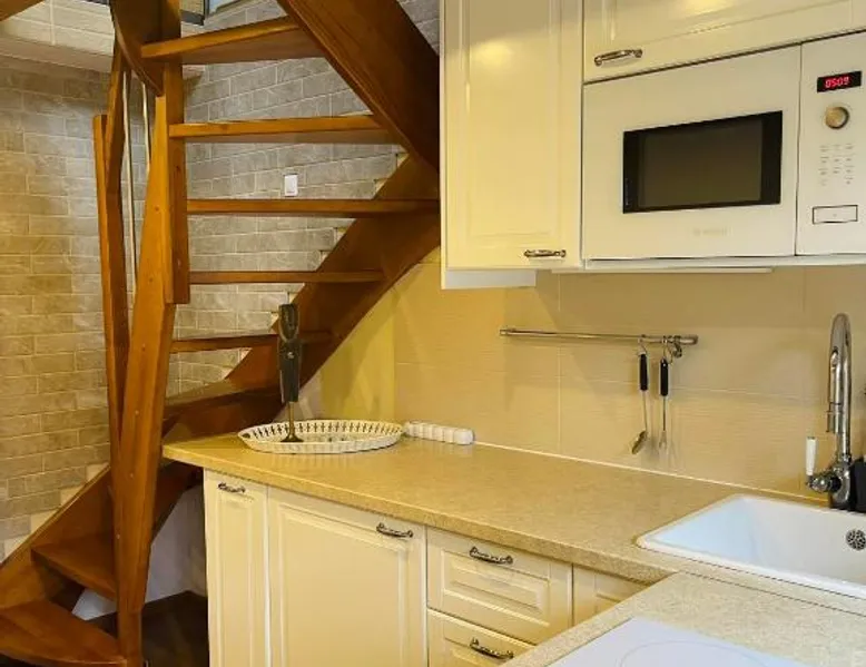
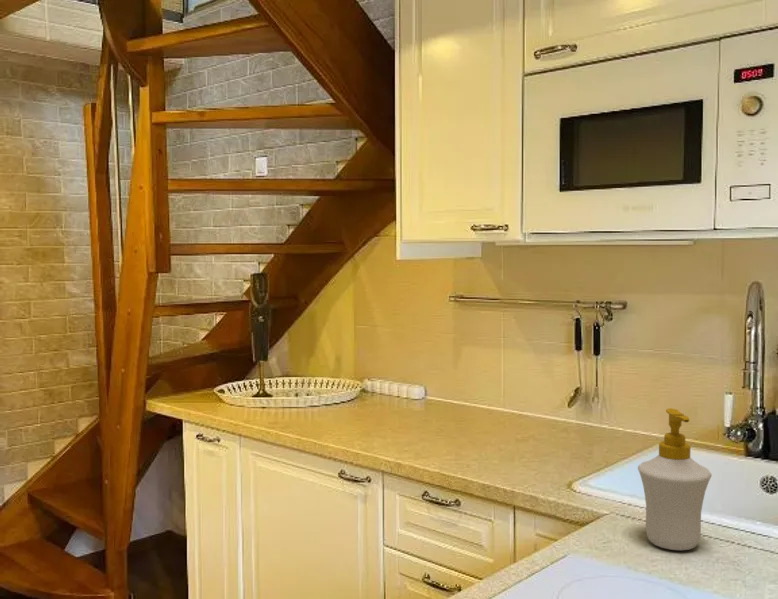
+ soap bottle [637,407,713,551]
